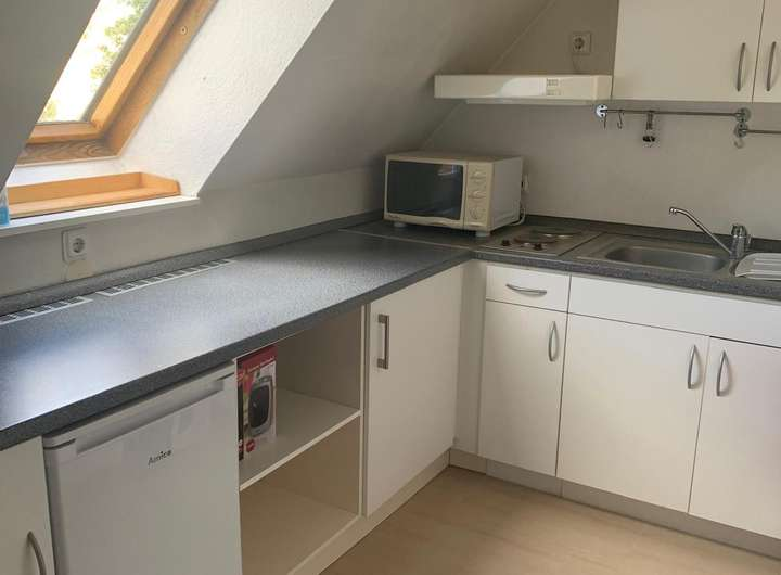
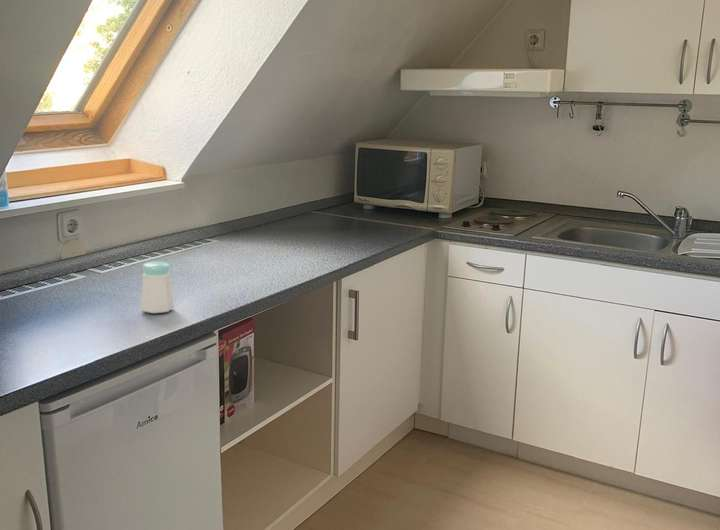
+ salt shaker [140,260,175,314]
